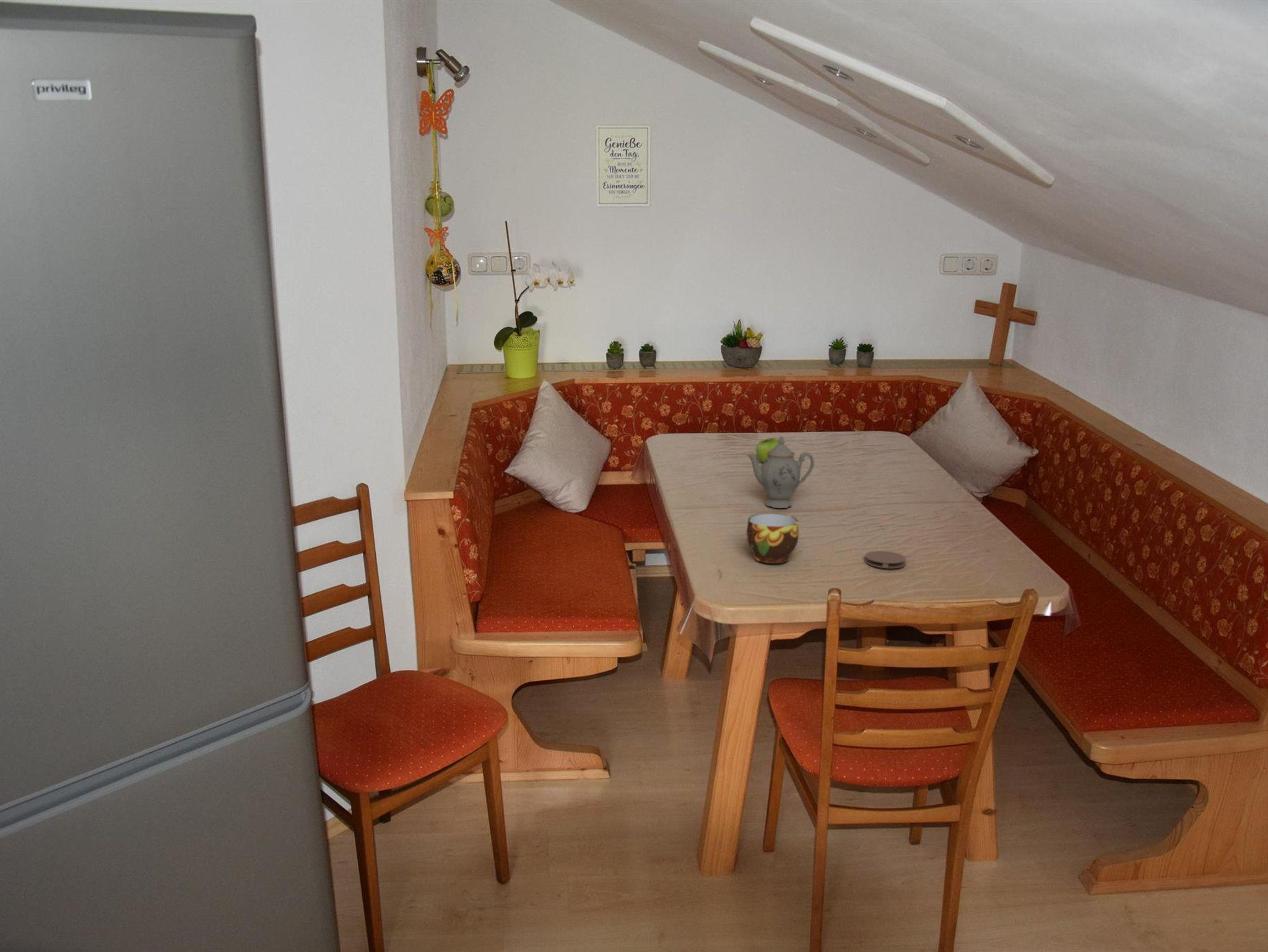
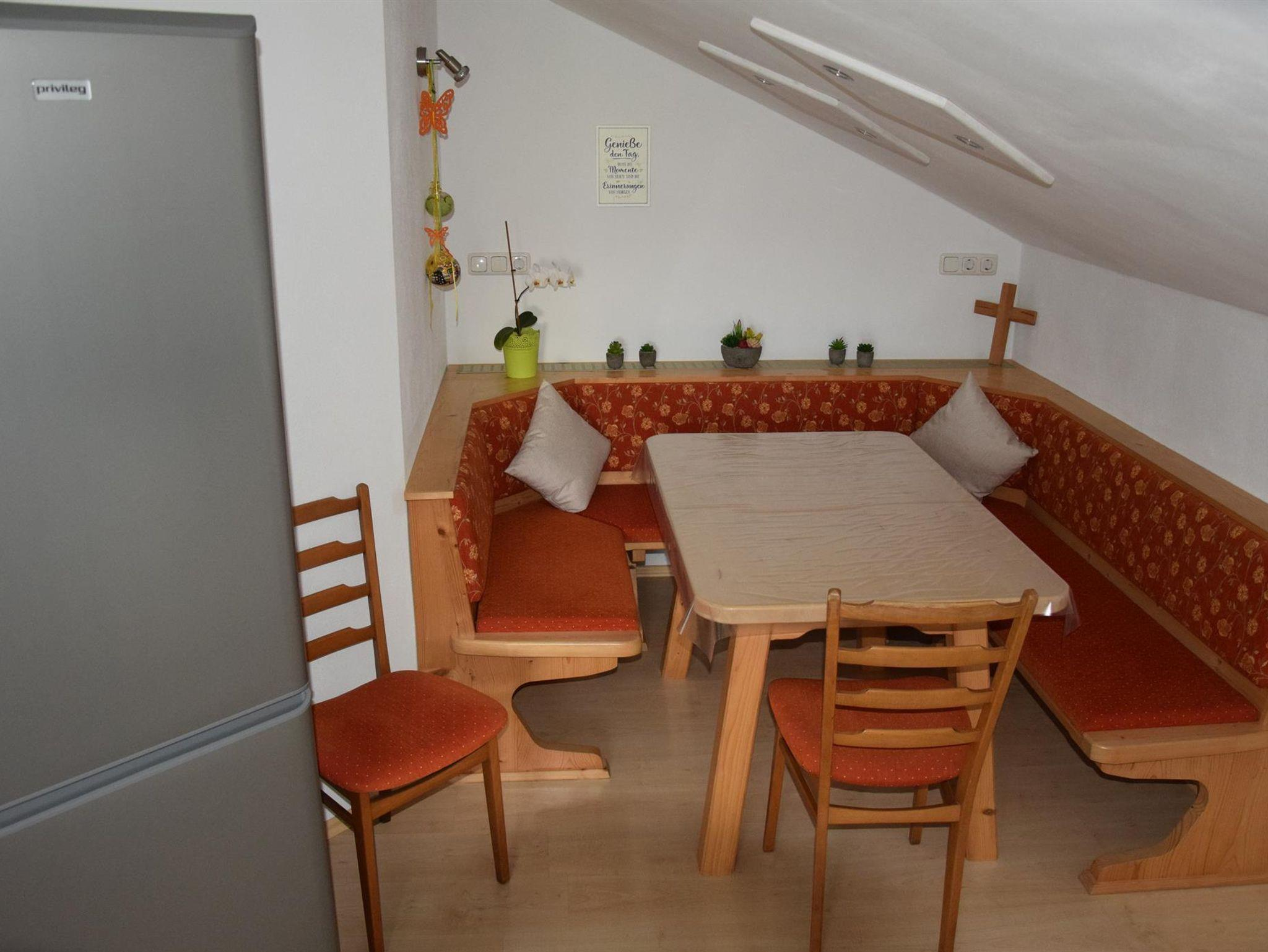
- cup [746,513,799,564]
- chinaware [745,435,815,509]
- fruit [755,438,779,462]
- coaster [864,550,906,569]
